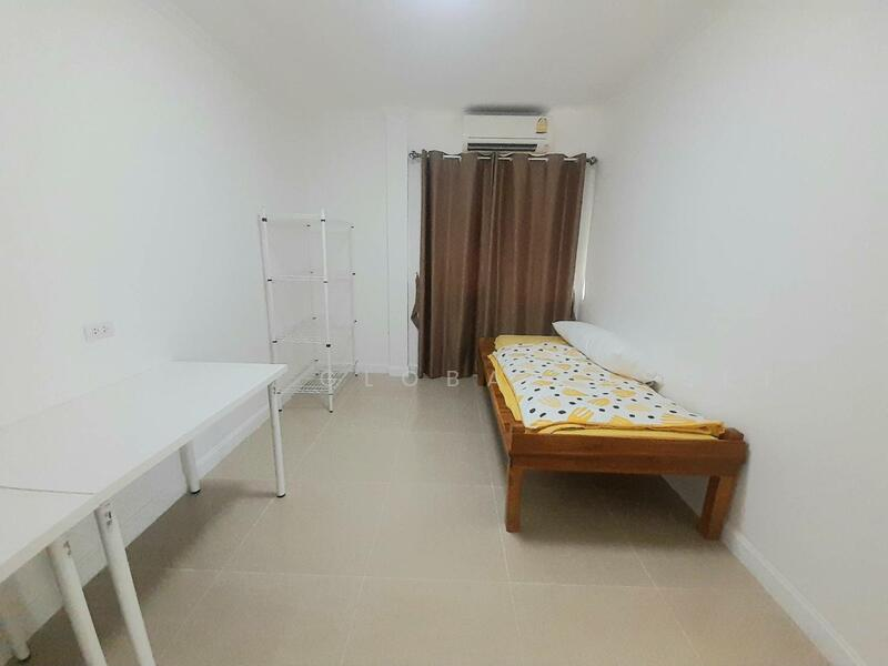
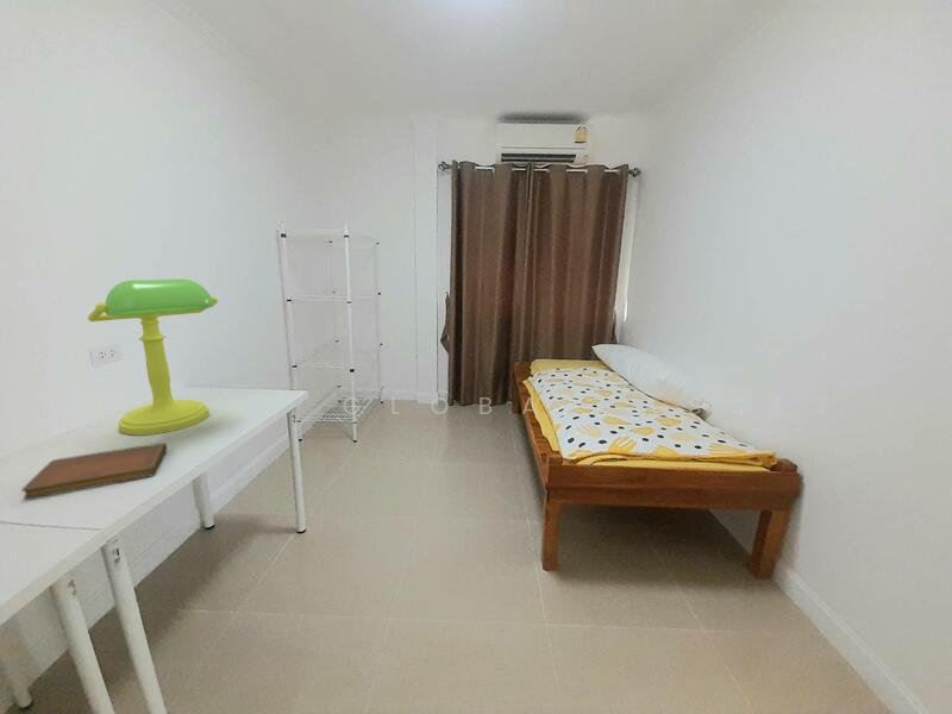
+ desk lamp [87,277,219,436]
+ notebook [20,441,168,500]
